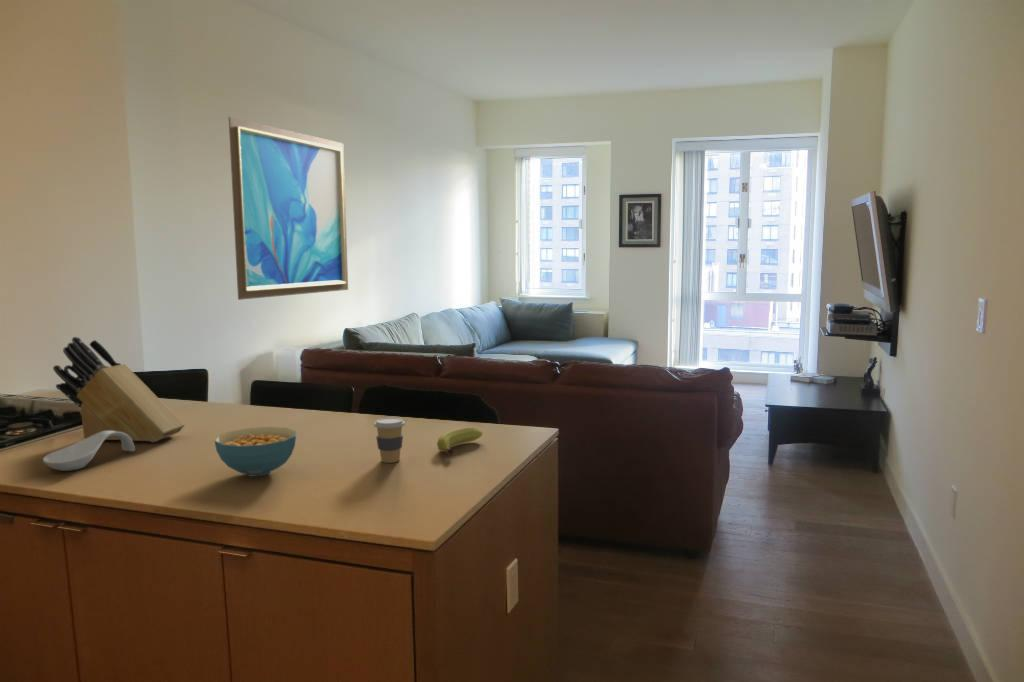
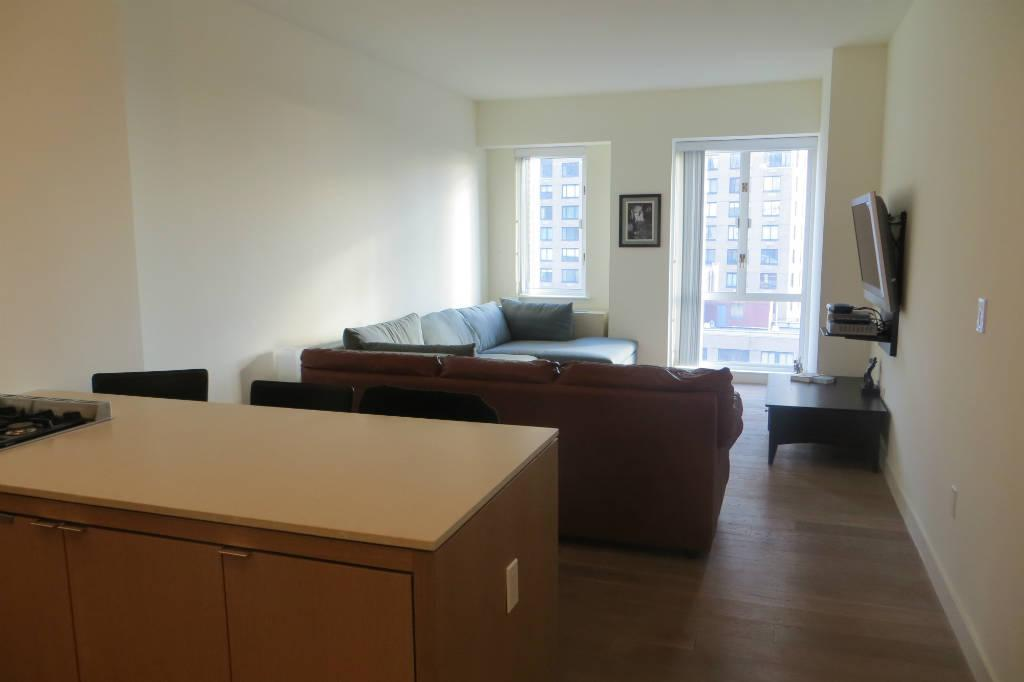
- spoon rest [42,431,136,472]
- cereal bowl [214,426,298,478]
- wall art [228,116,349,301]
- fruit [436,427,483,457]
- coffee cup [373,416,406,464]
- knife block [52,336,185,443]
